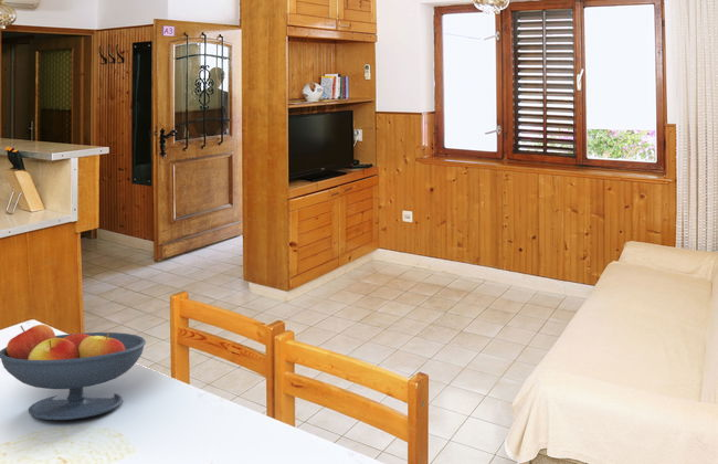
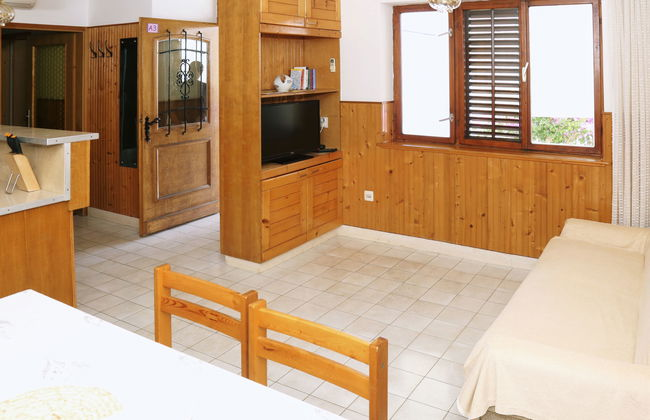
- fruit bowl [0,324,147,421]
